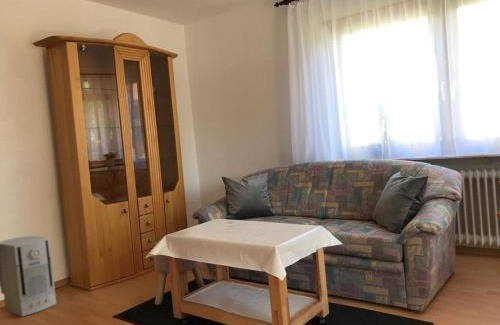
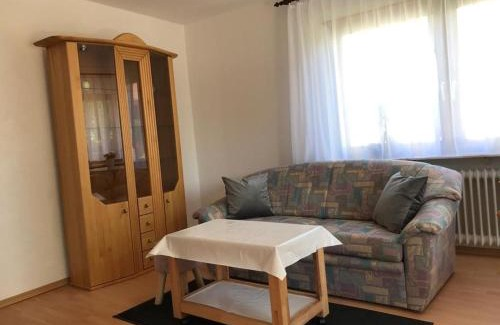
- air purifier [0,235,57,317]
